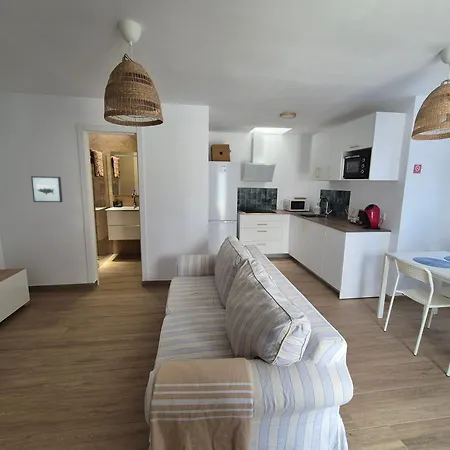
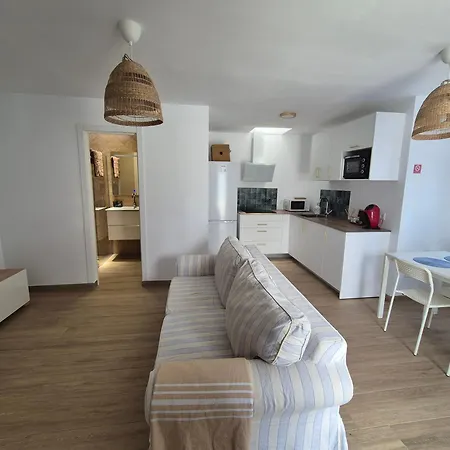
- wall art [30,175,64,203]
